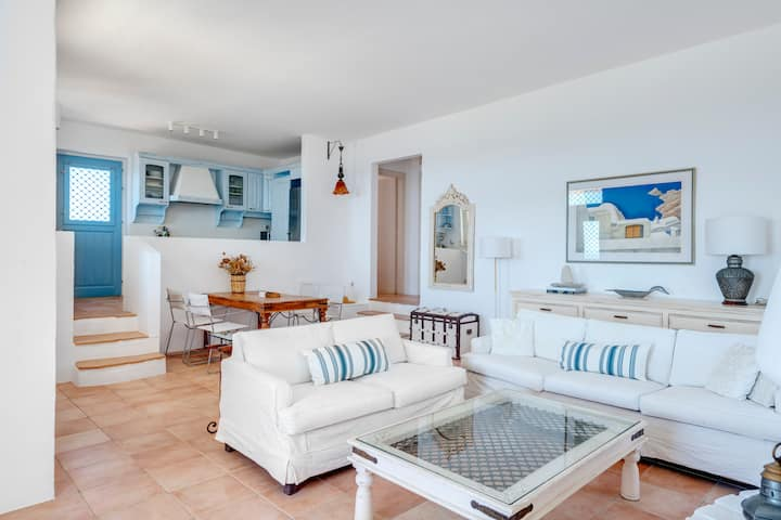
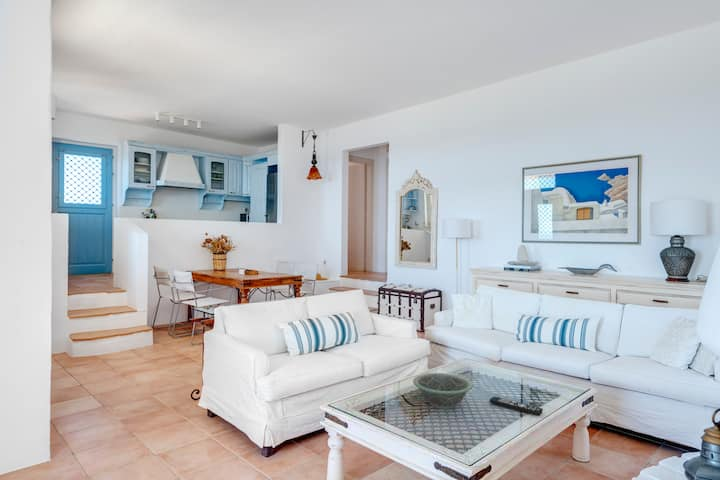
+ decorative bowl [412,372,474,410]
+ remote control [489,396,544,417]
